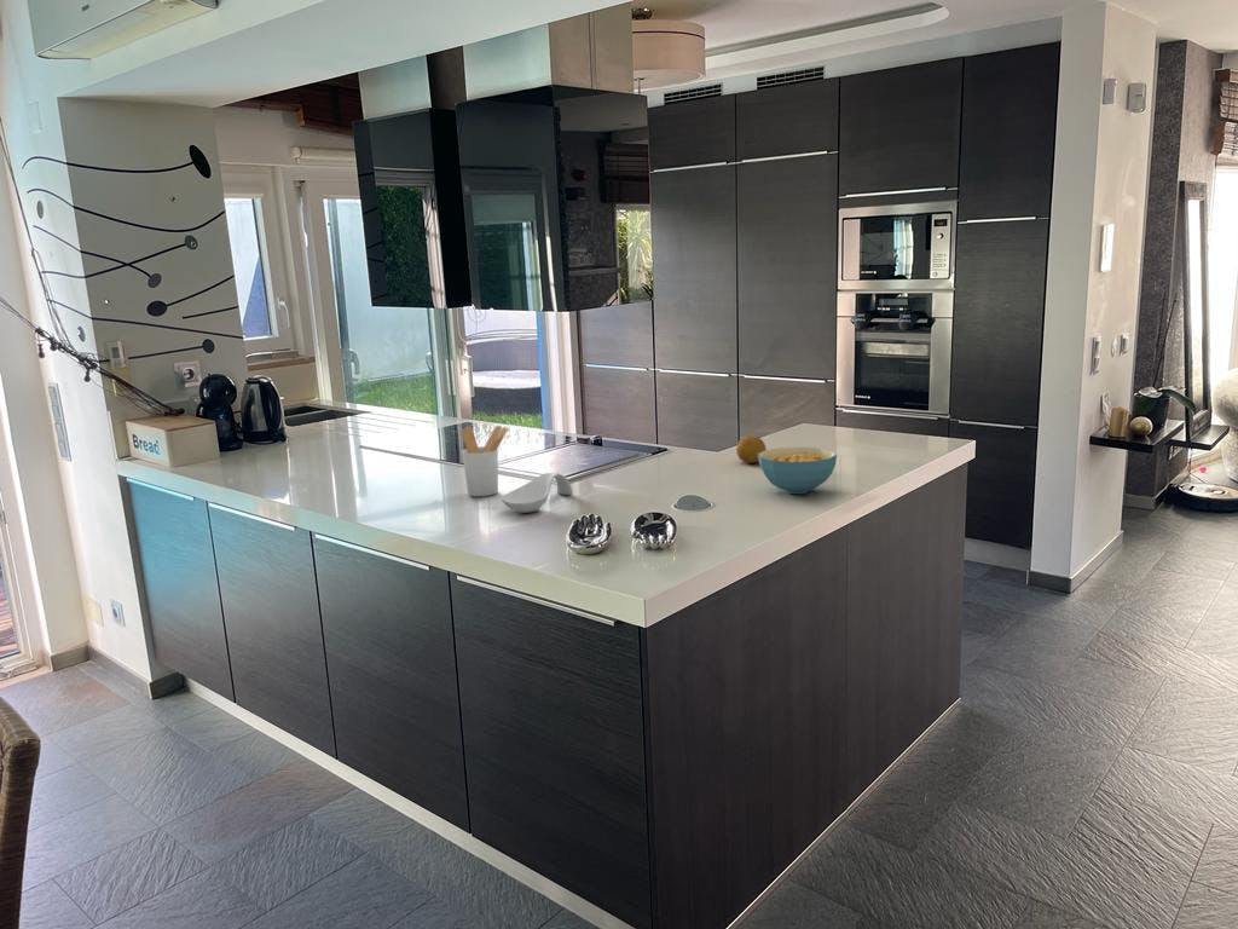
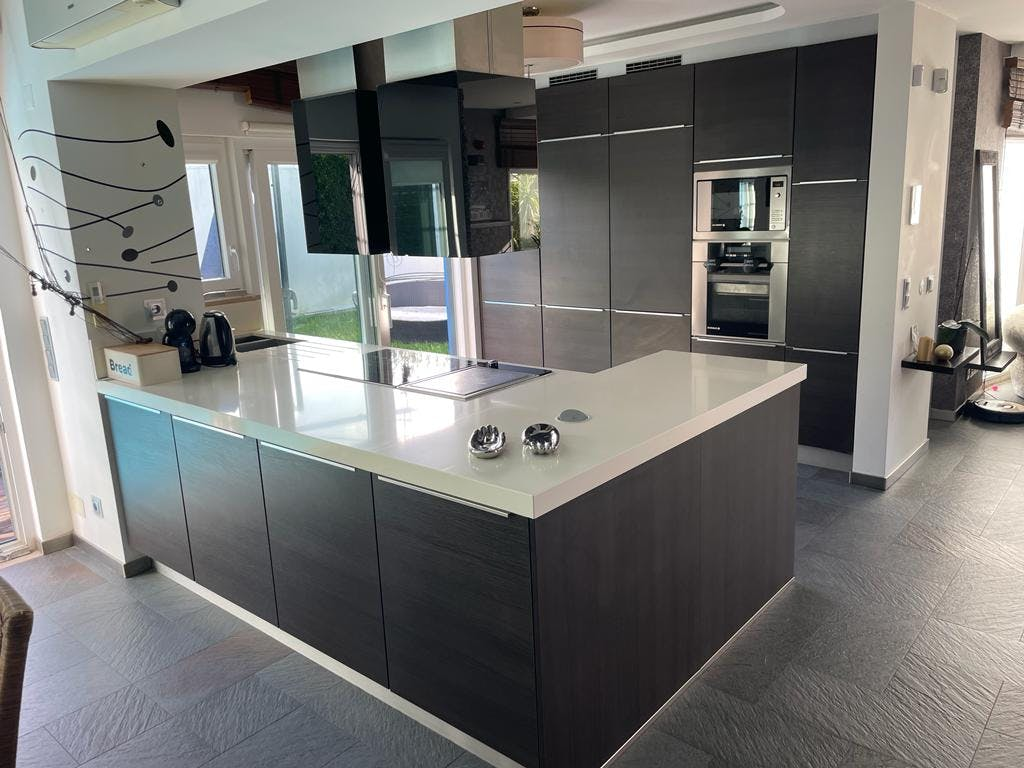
- utensil holder [459,425,510,497]
- spoon rest [502,472,573,514]
- fruit [735,434,768,464]
- cereal bowl [758,446,838,495]
